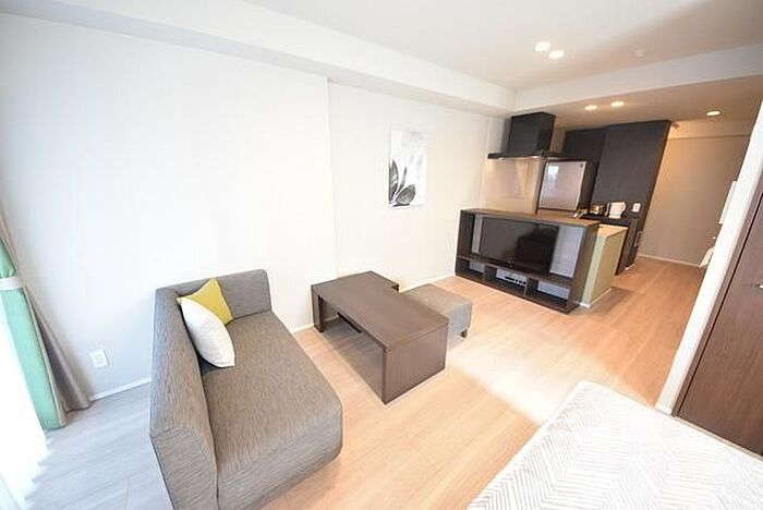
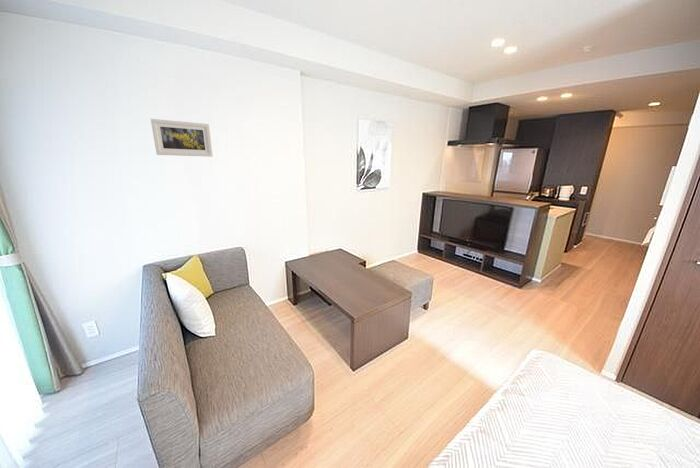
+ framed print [150,118,214,158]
